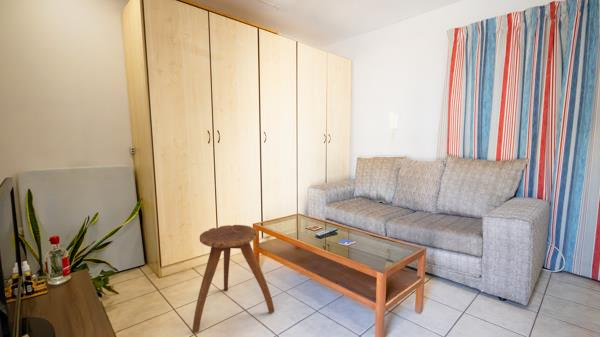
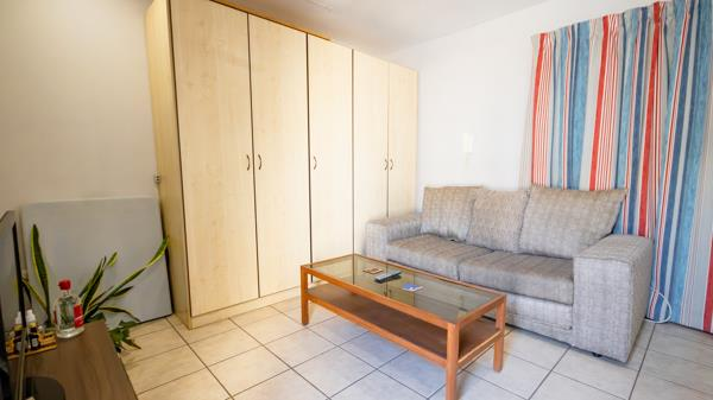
- stool [191,224,275,334]
